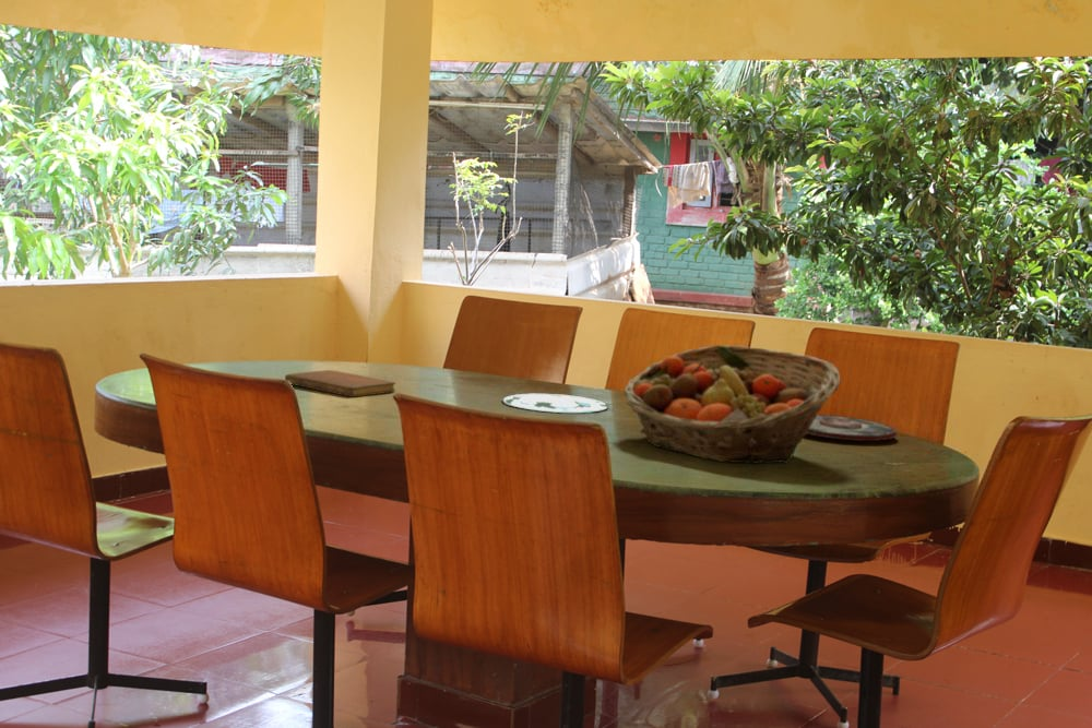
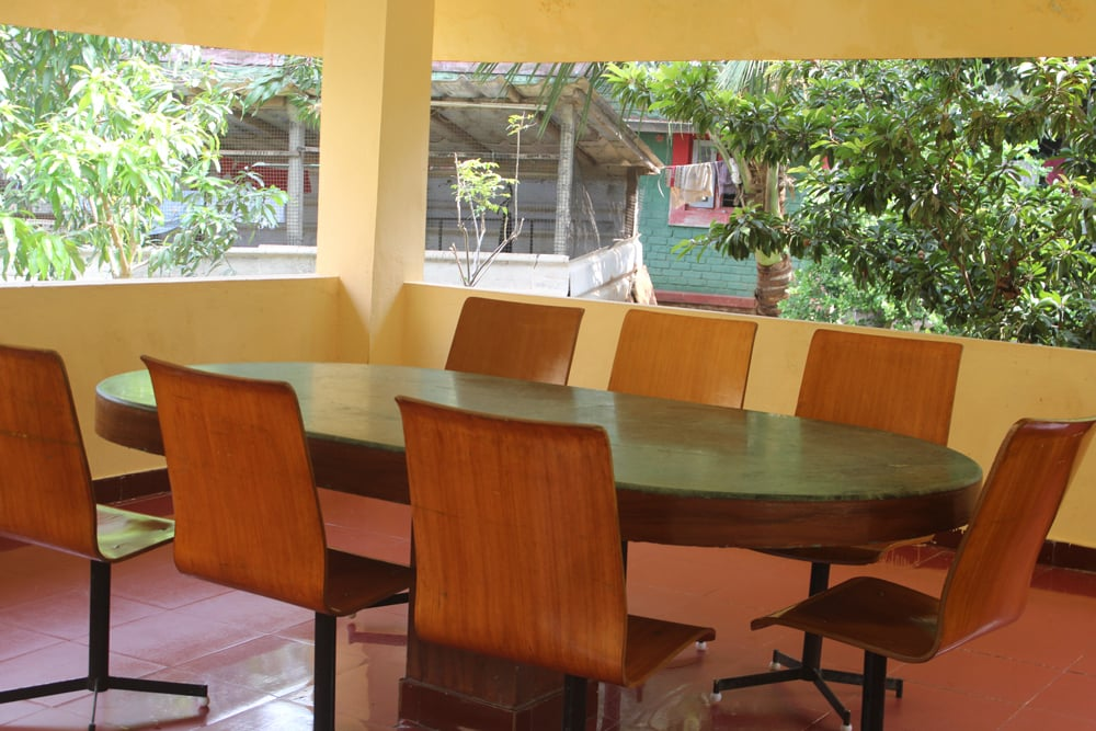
- fruit basket [622,344,841,465]
- plate [501,392,609,414]
- plate [807,414,898,442]
- notebook [284,369,396,398]
